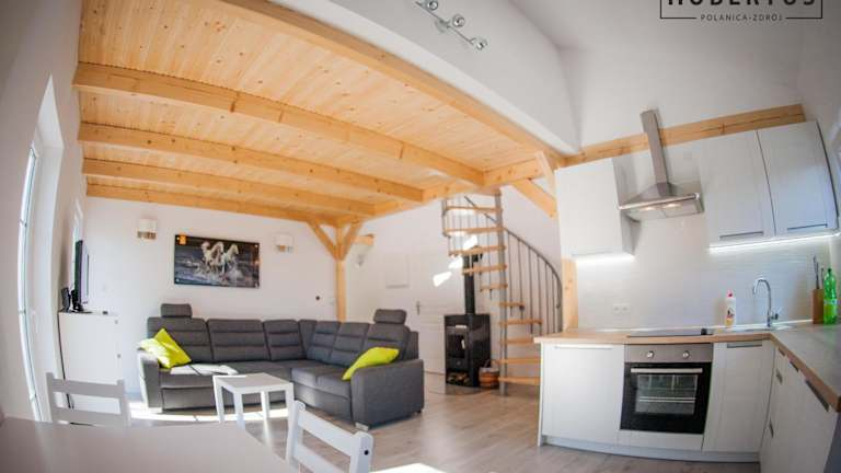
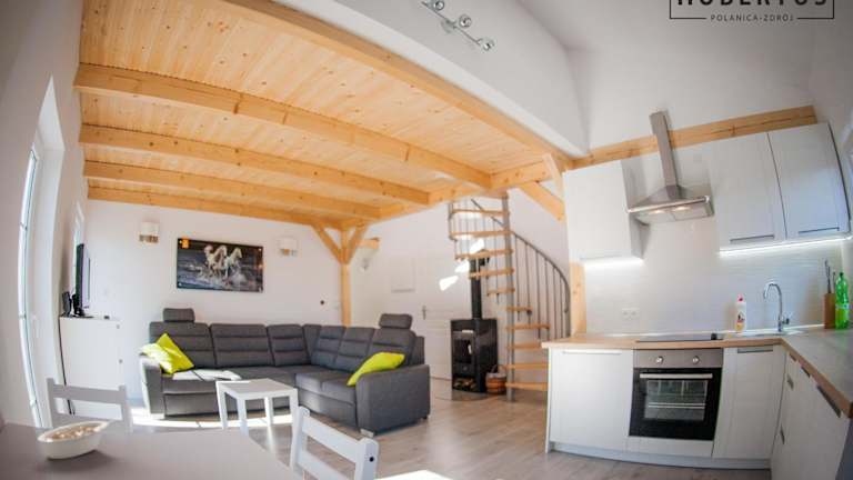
+ legume [37,414,123,460]
